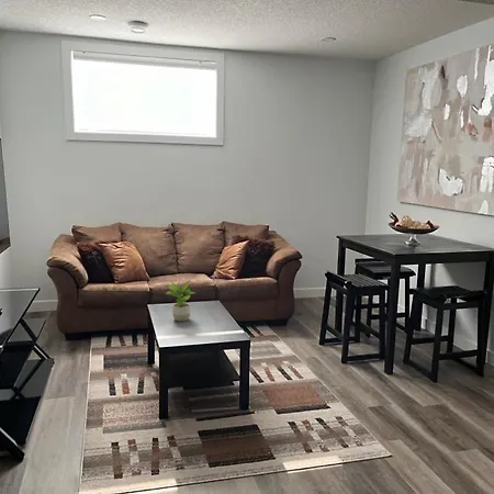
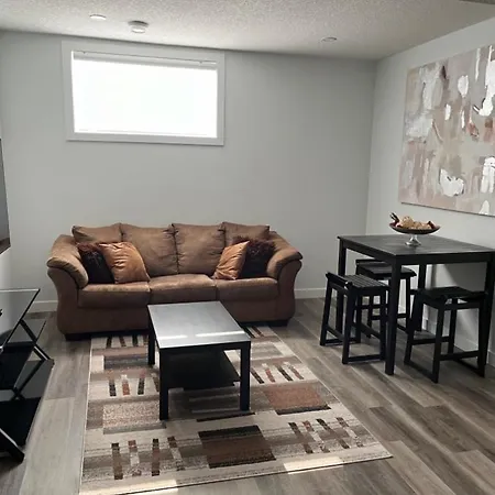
- potted plant [165,280,195,323]
